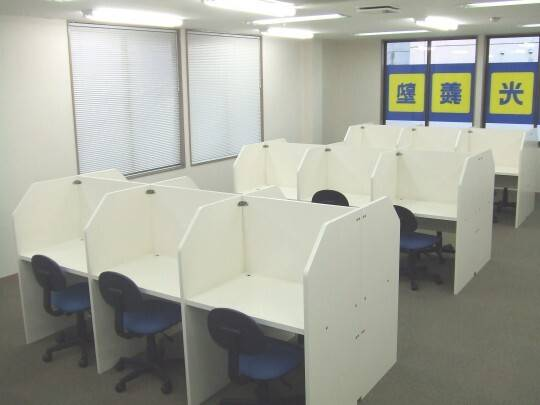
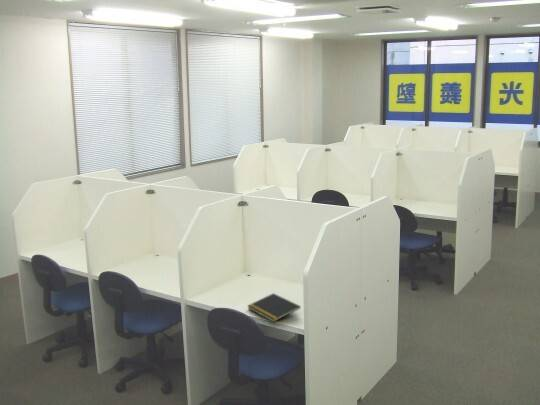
+ notepad [246,292,302,323]
